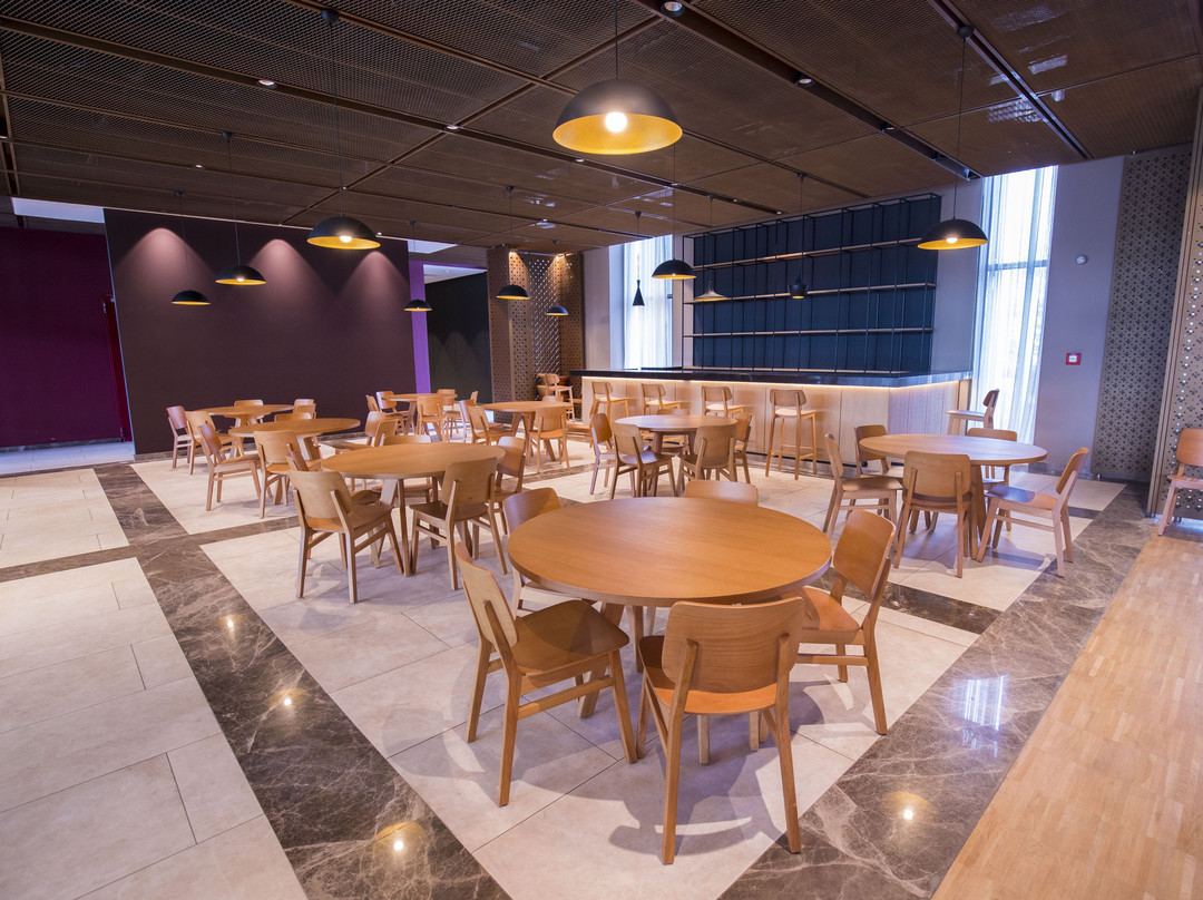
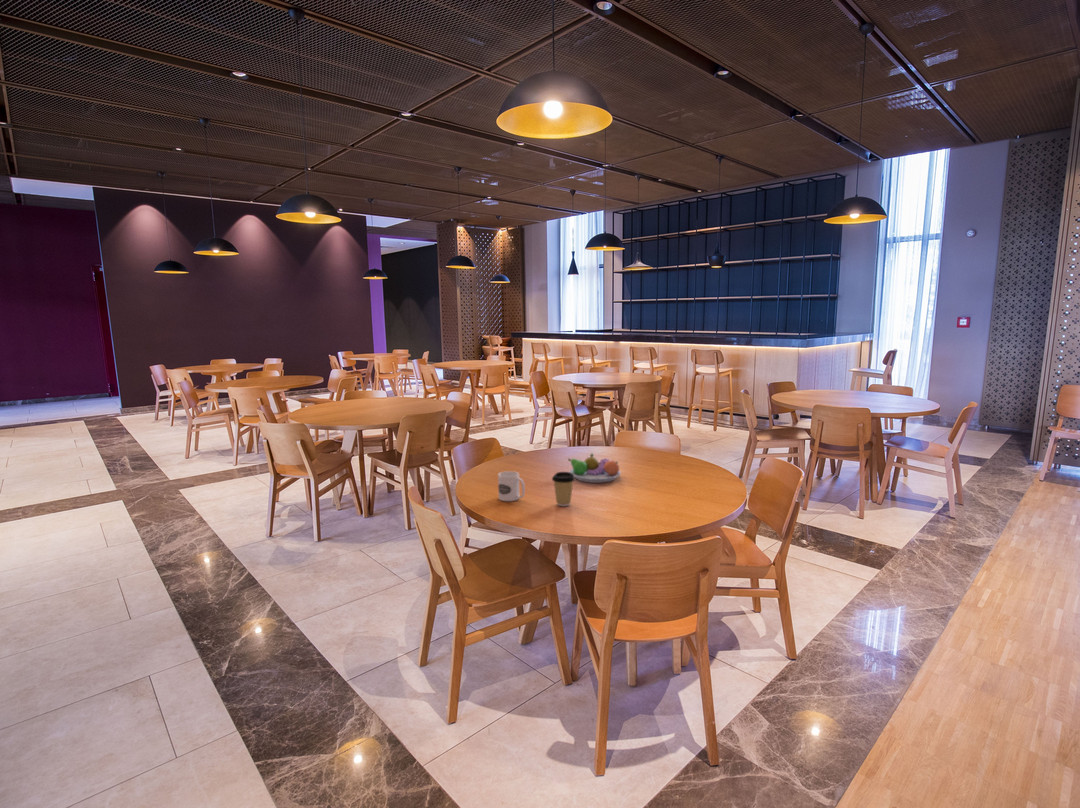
+ coffee cup [551,471,576,507]
+ fruit bowl [567,452,622,484]
+ mug [497,470,526,502]
